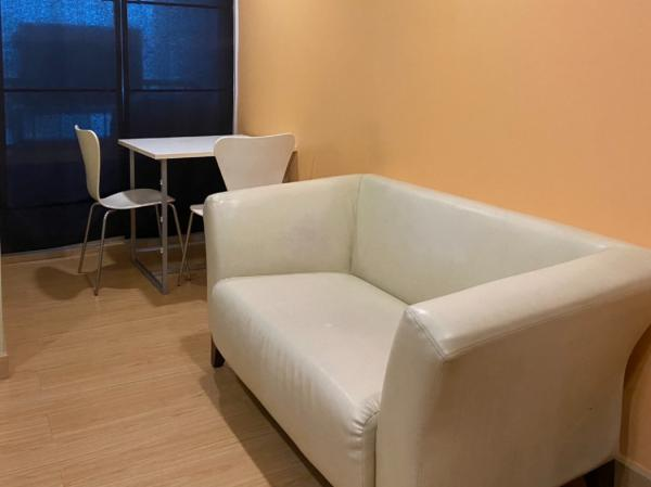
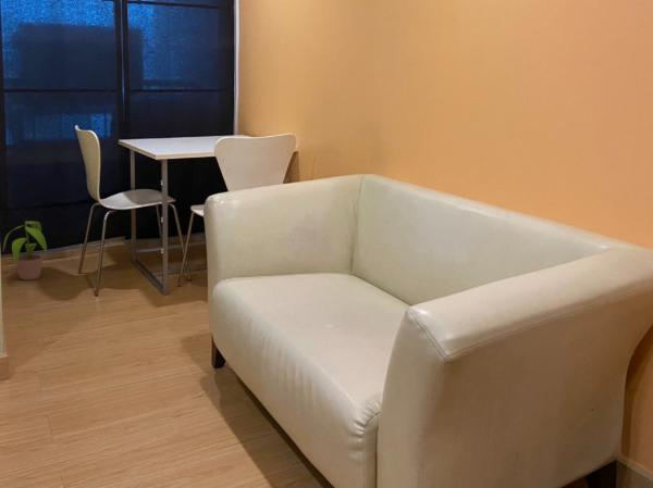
+ potted plant [2,221,48,281]
